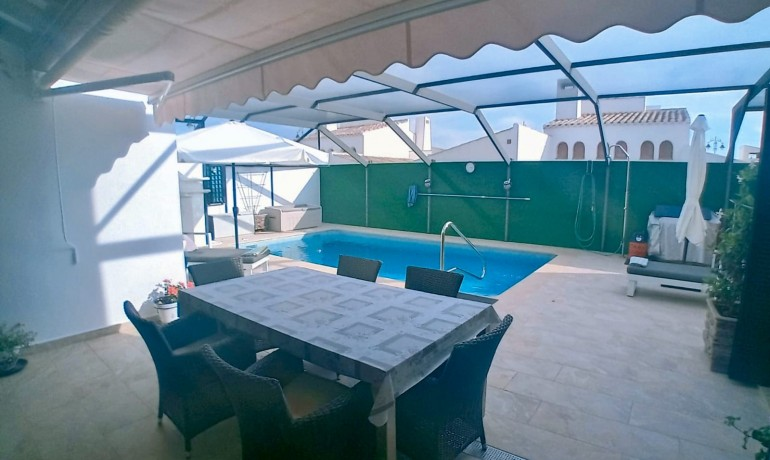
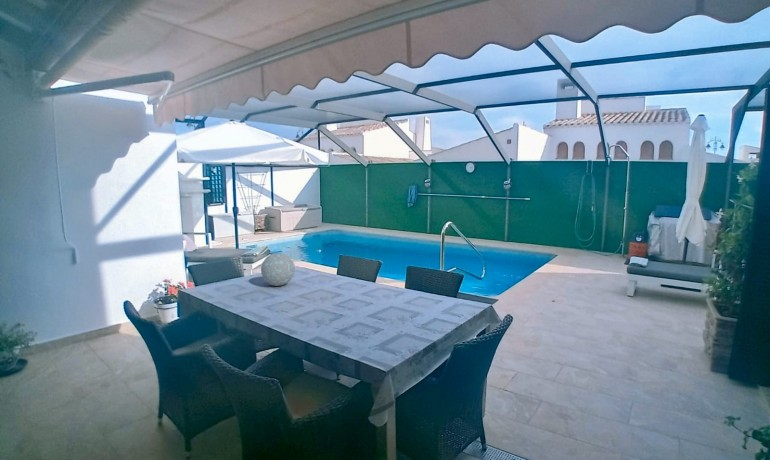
+ decorative orb [260,252,296,287]
